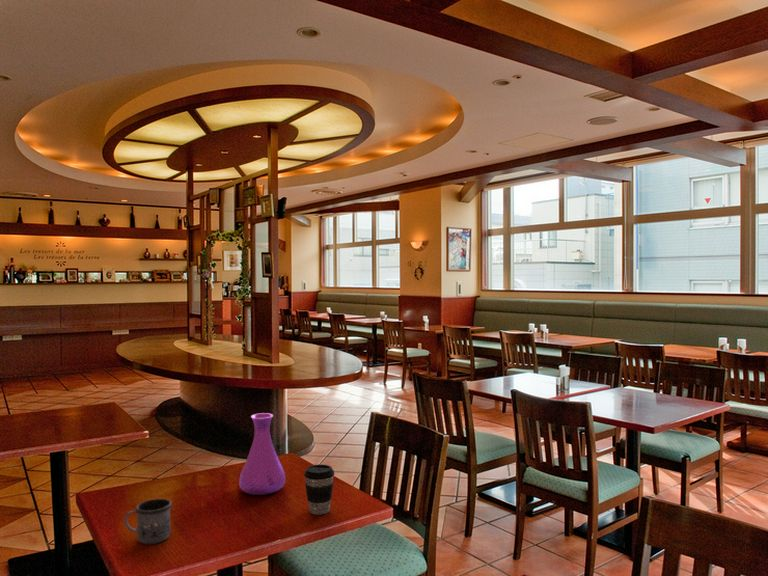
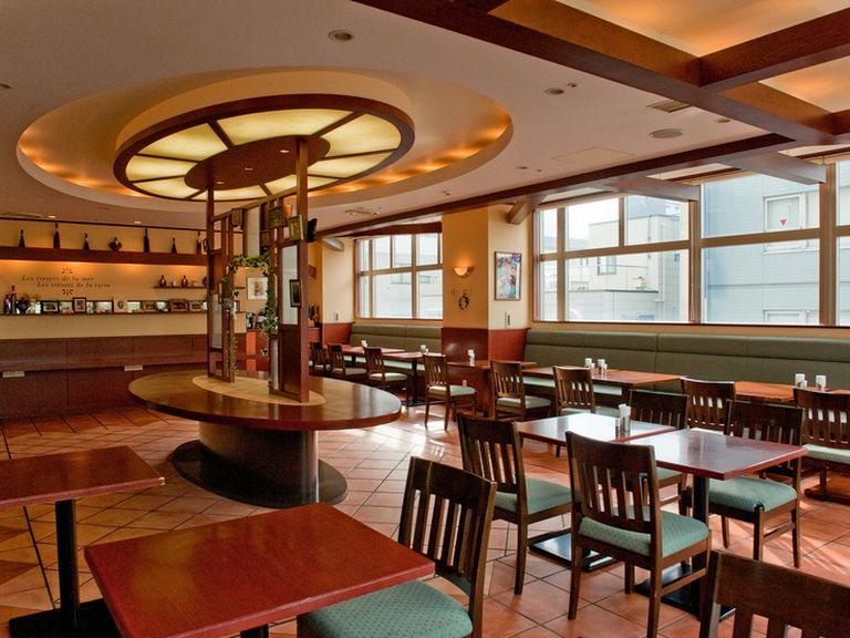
- coffee cup [303,463,335,516]
- mug [123,498,173,545]
- vase [238,412,286,496]
